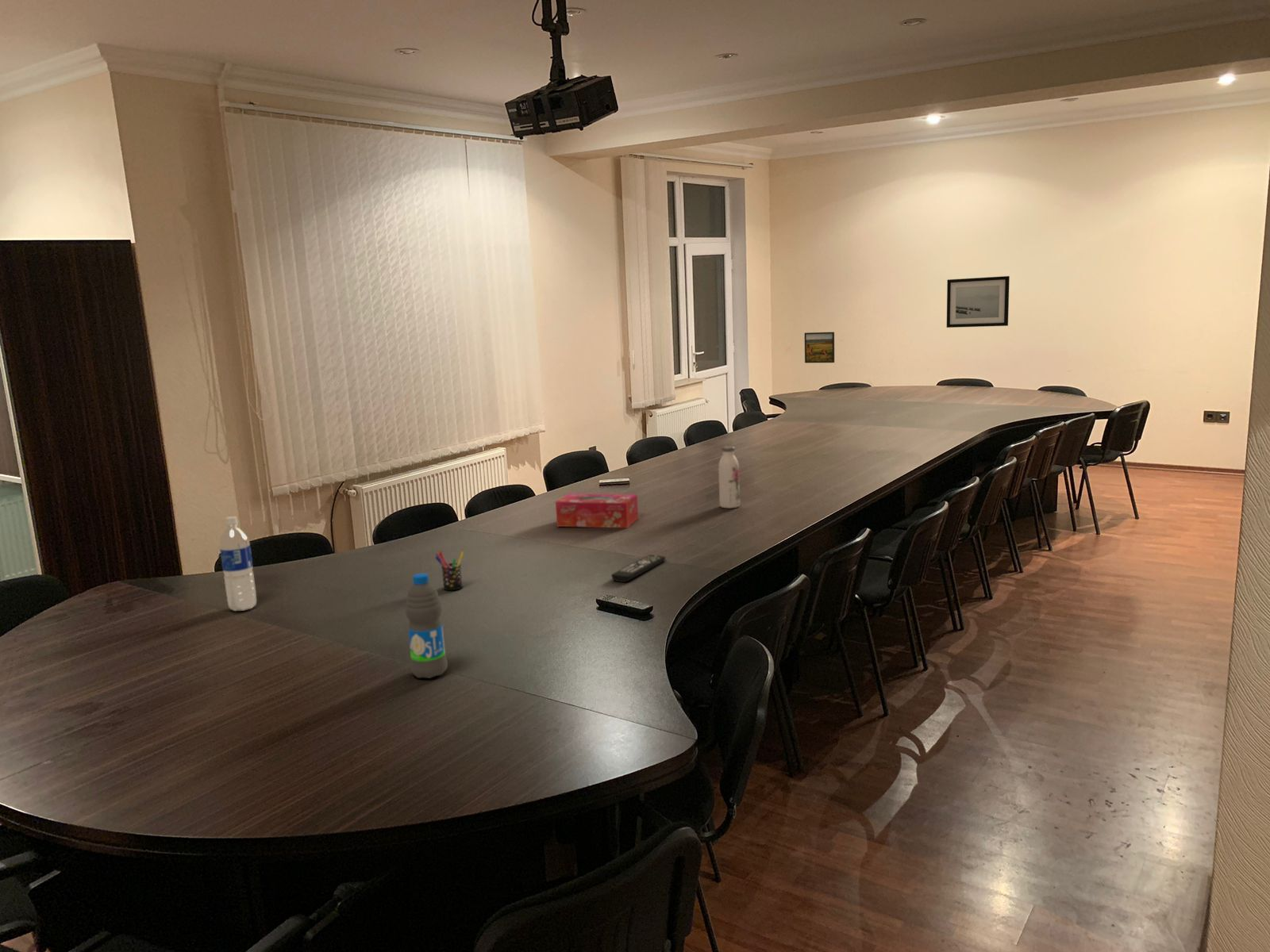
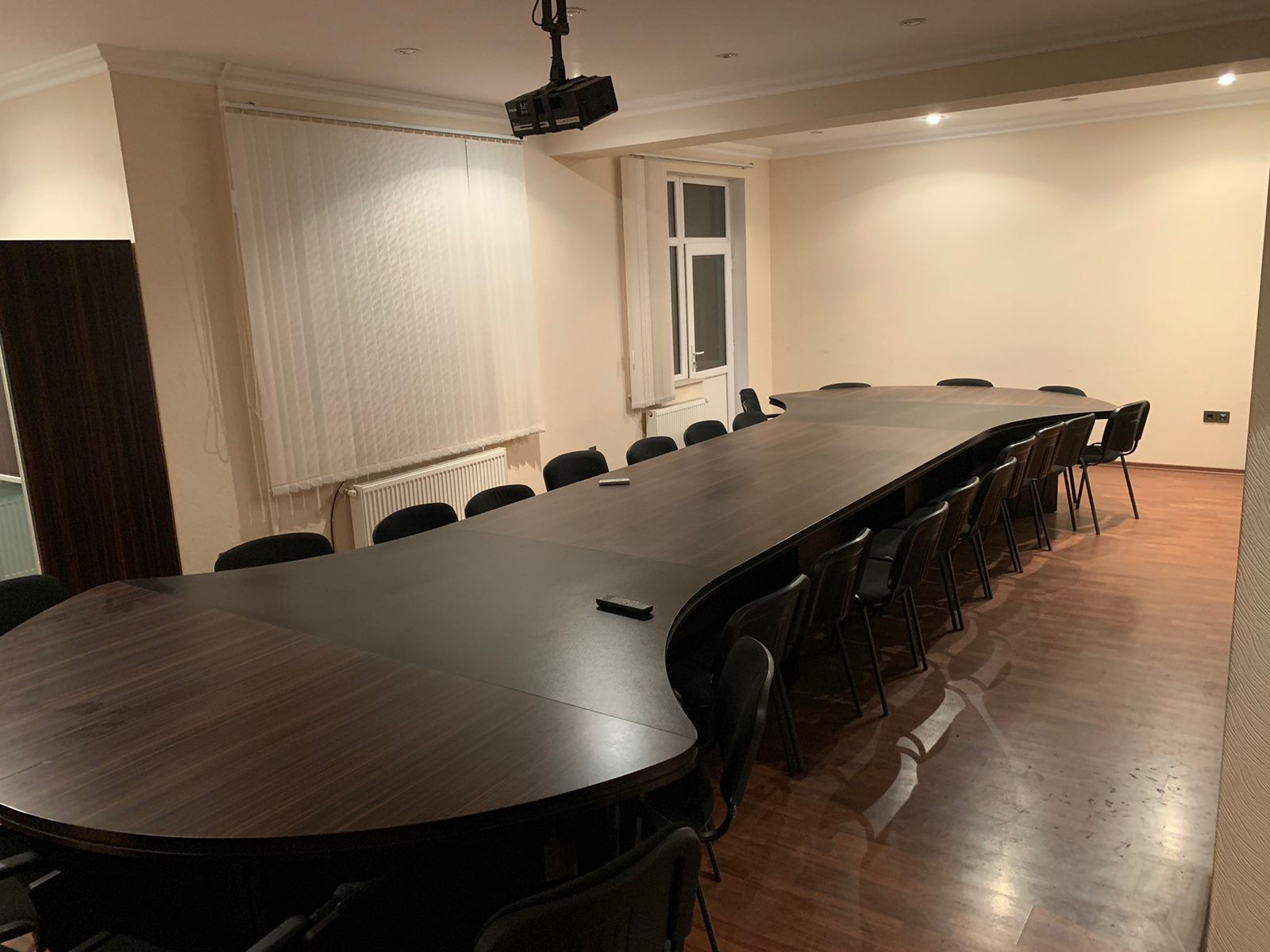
- water bottle [219,516,257,612]
- wall art [946,275,1010,328]
- remote control [610,554,666,583]
- pen holder [435,551,464,591]
- water bottle [404,573,448,679]
- tissue box [555,493,639,529]
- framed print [804,332,835,363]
- water bottle [718,445,741,509]
